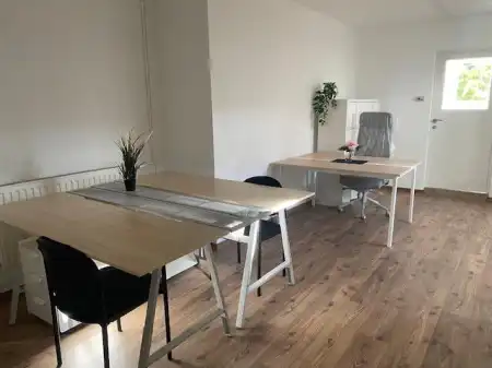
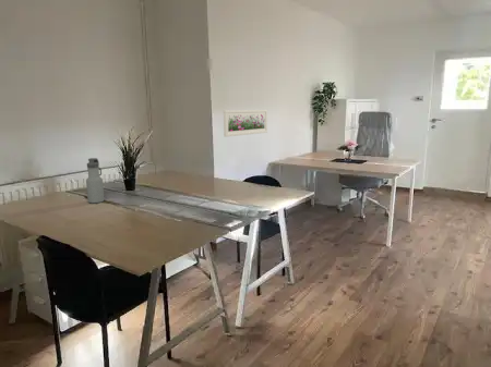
+ water bottle [85,157,105,205]
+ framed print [223,109,268,138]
